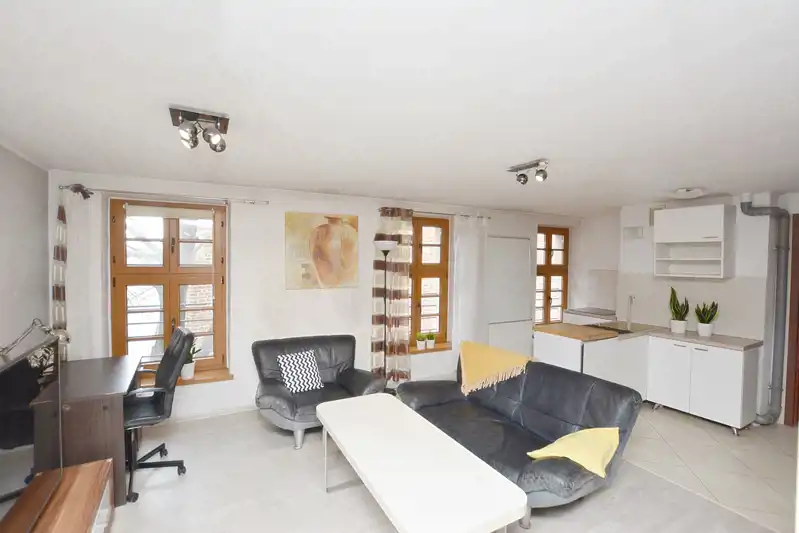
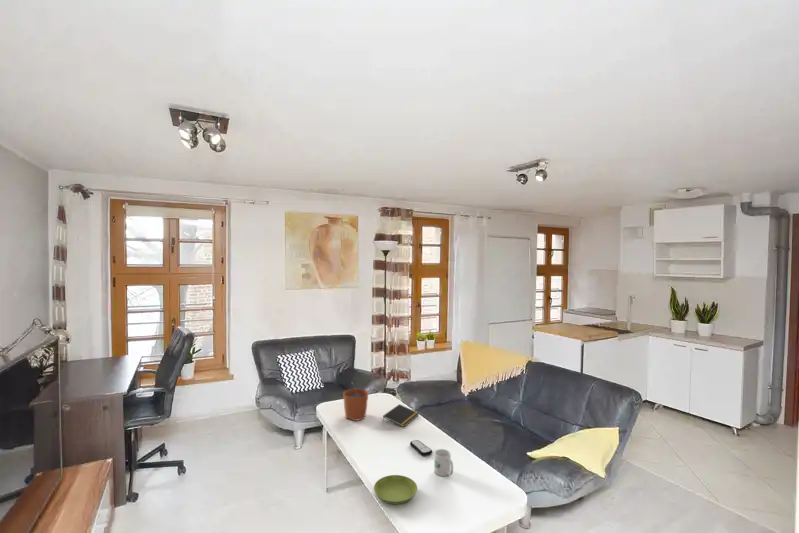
+ saucer [373,474,418,505]
+ notepad [382,403,420,428]
+ mug [433,448,454,477]
+ remote control [409,439,433,457]
+ plant pot [342,381,369,422]
